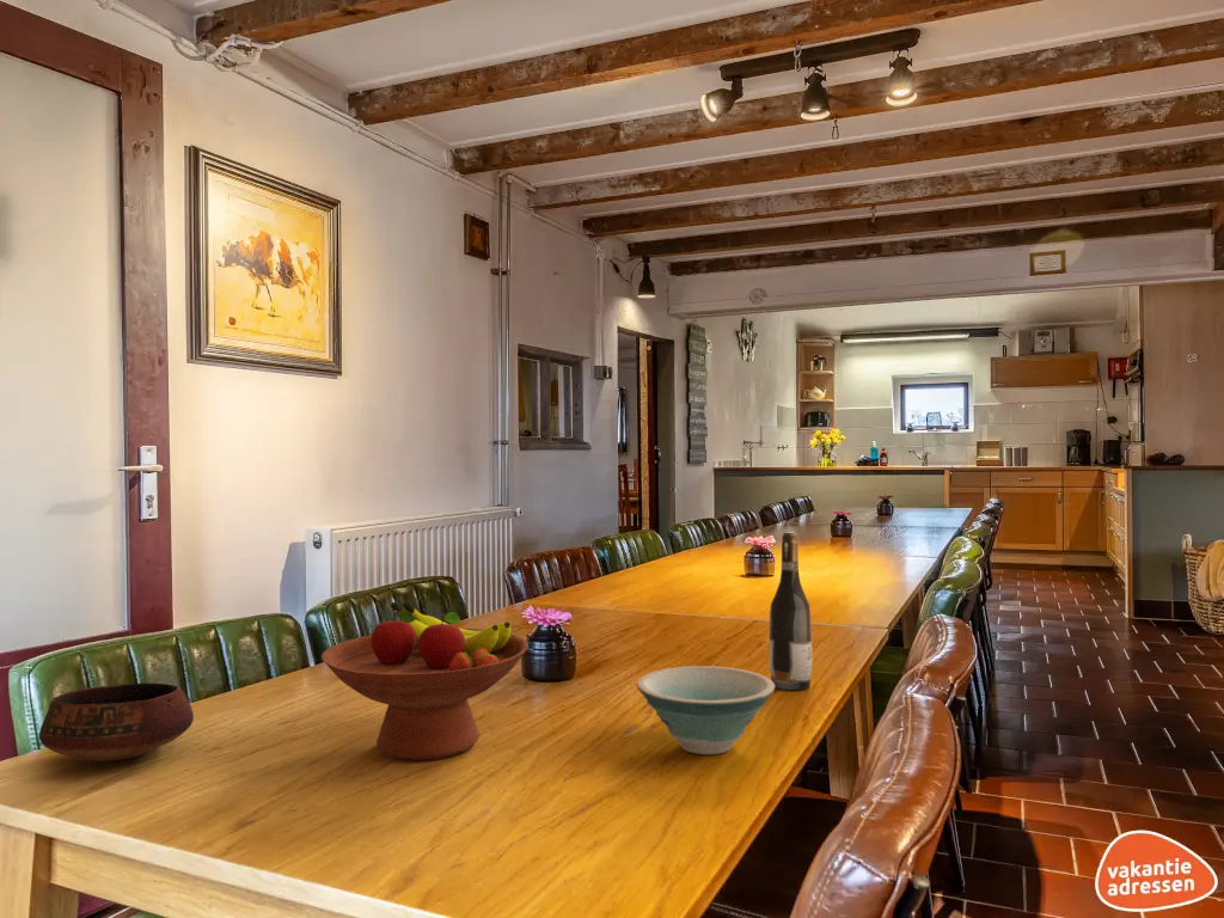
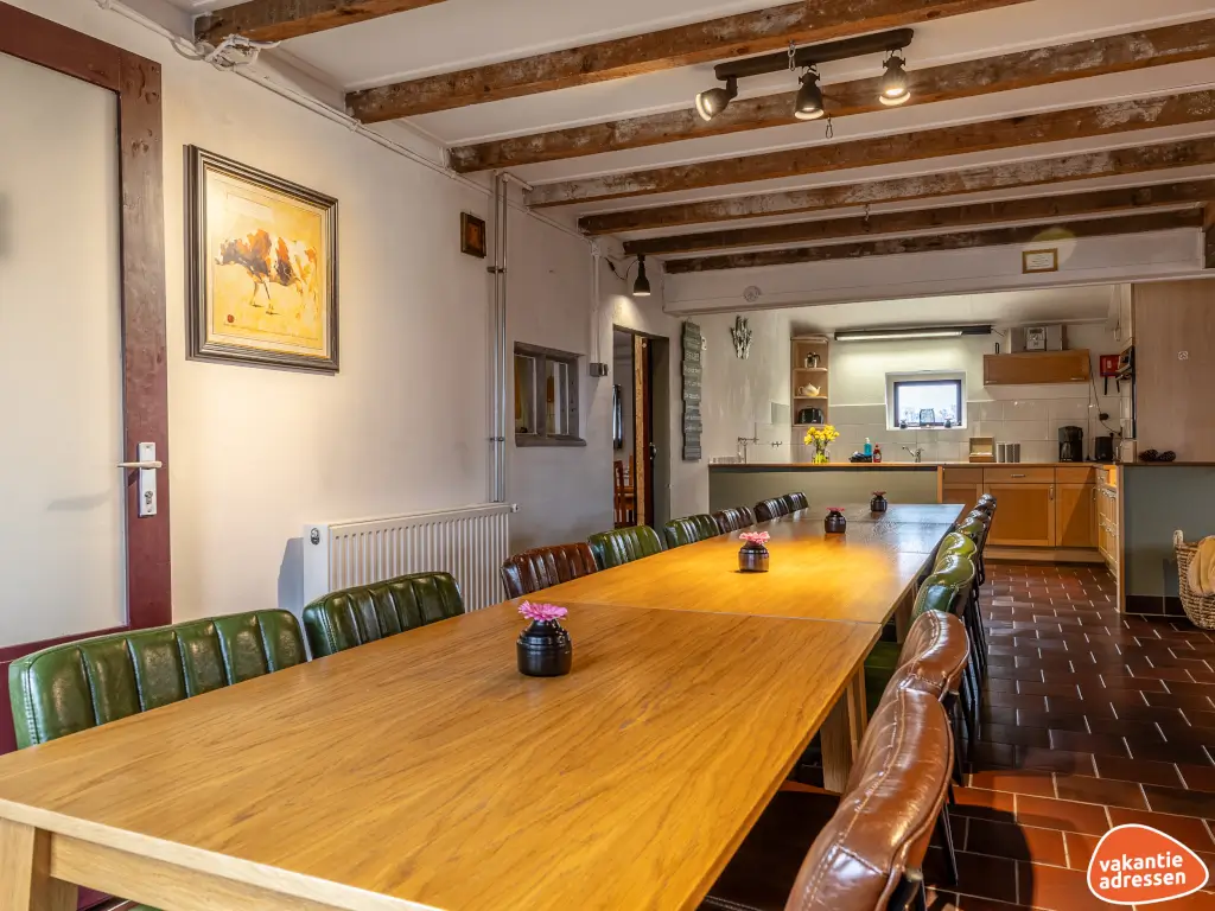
- bowl [38,683,195,763]
- bowl [636,665,776,755]
- fruit bowl [320,599,530,761]
- wine bottle [767,531,813,691]
